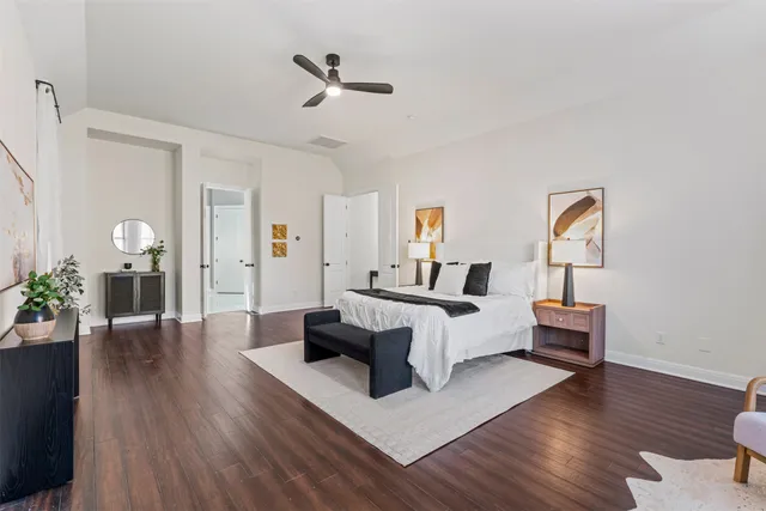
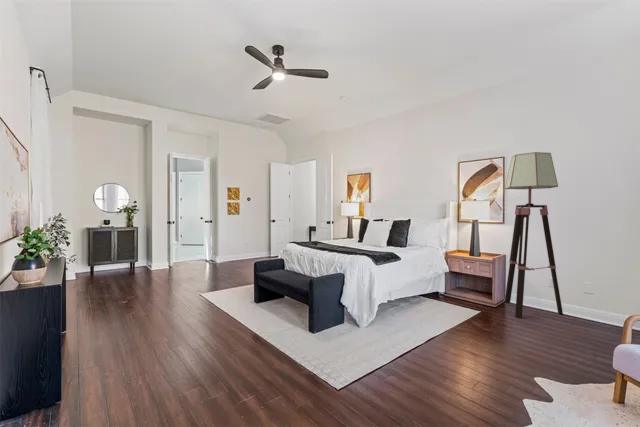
+ floor lamp [503,151,564,319]
